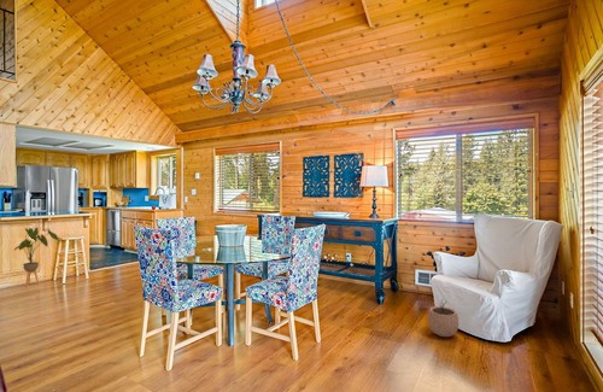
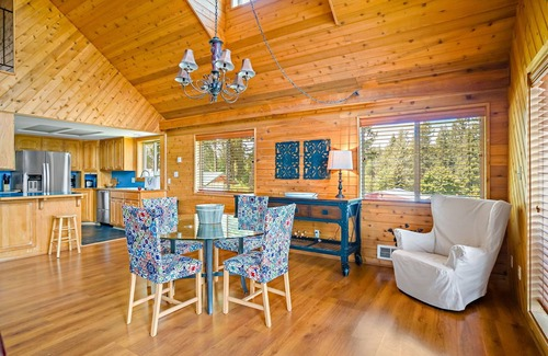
- plant pot [427,299,459,338]
- house plant [13,227,60,287]
